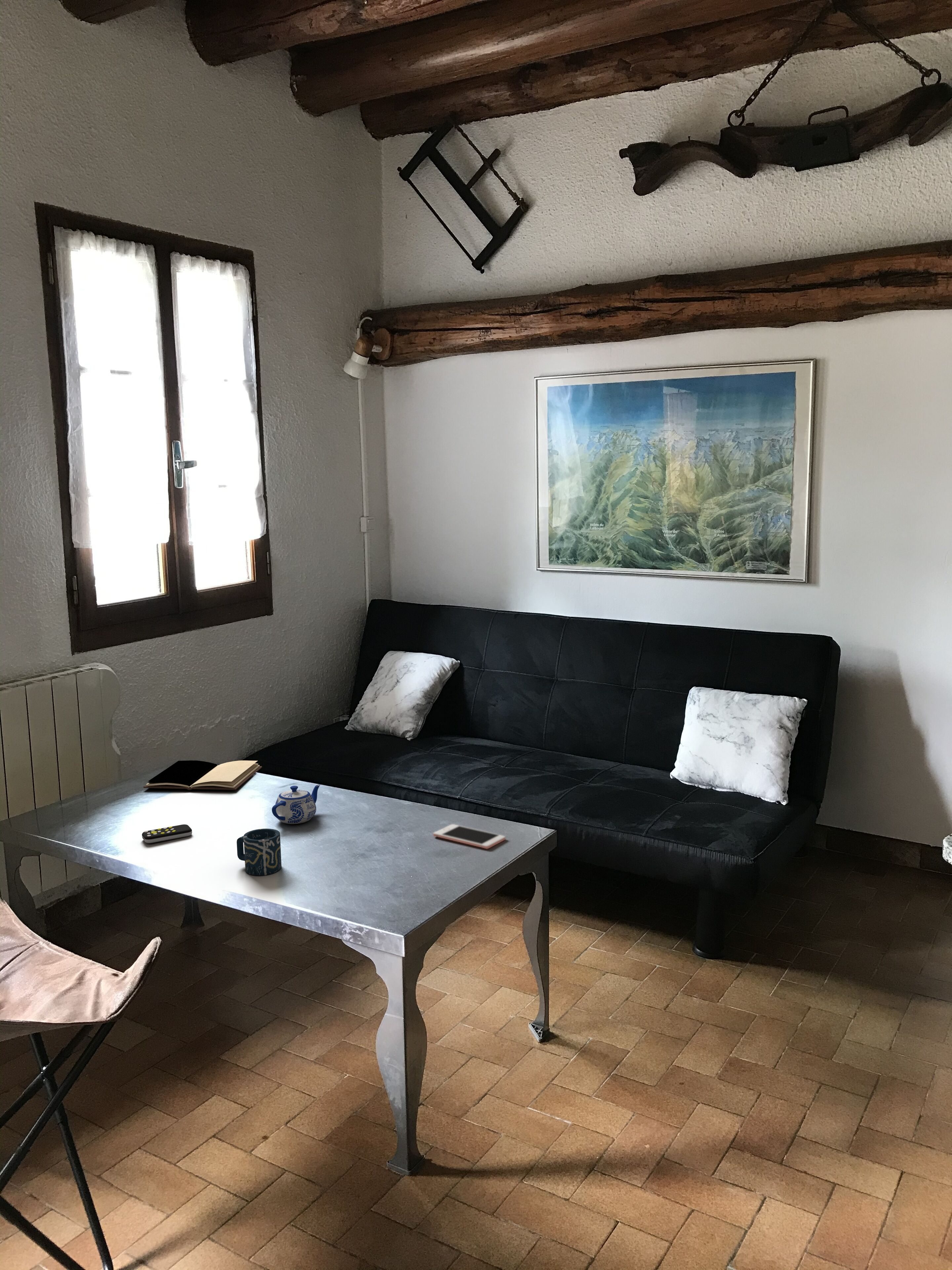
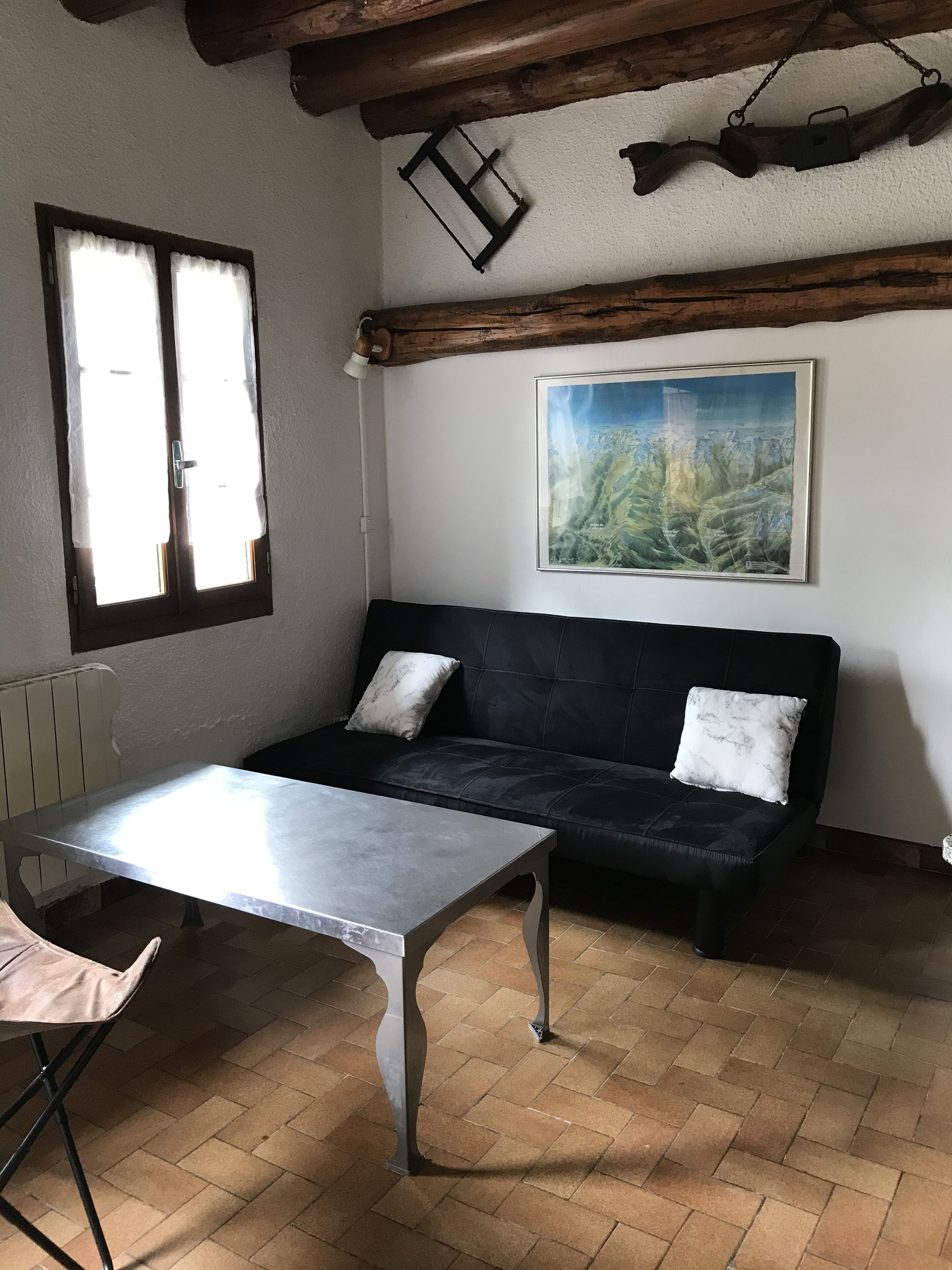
- cell phone [433,824,506,849]
- book [143,760,262,790]
- teapot [272,784,321,824]
- remote control [141,824,192,843]
- cup [236,828,282,876]
